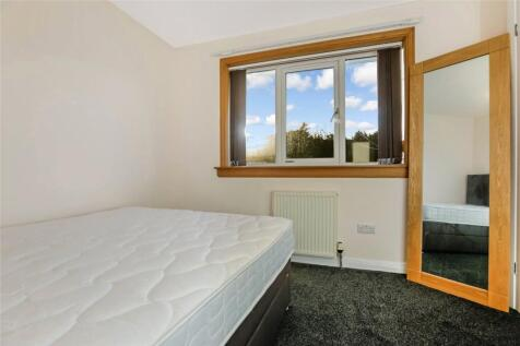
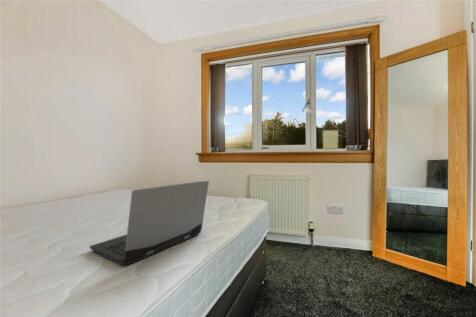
+ laptop computer [89,179,210,266]
